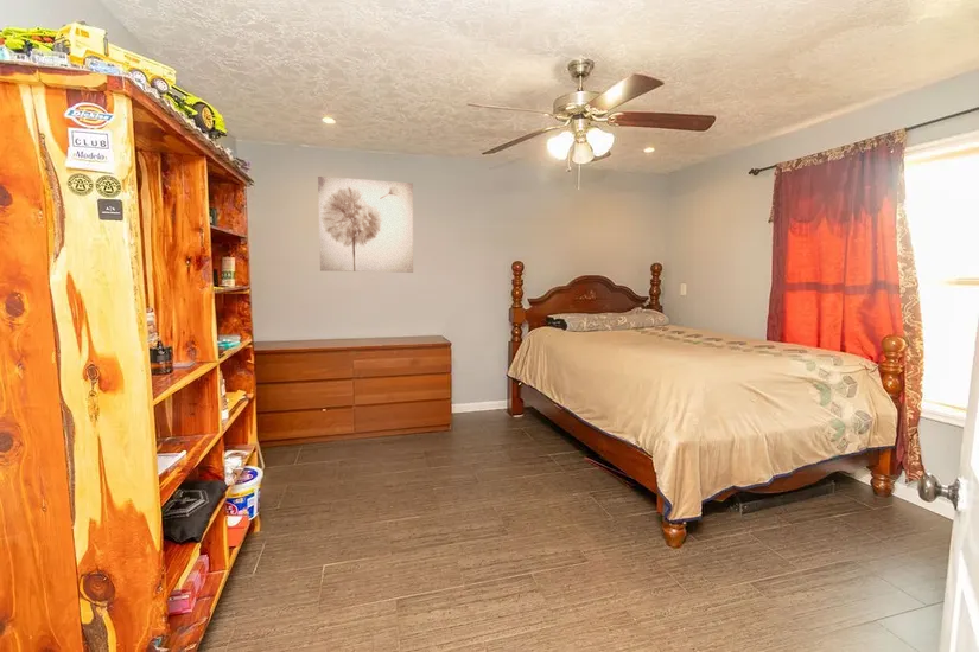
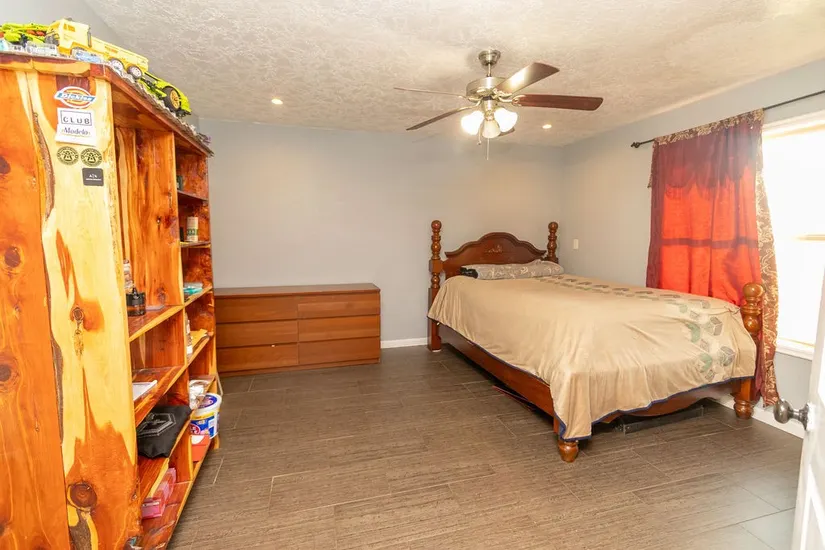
- wall art [317,175,414,274]
